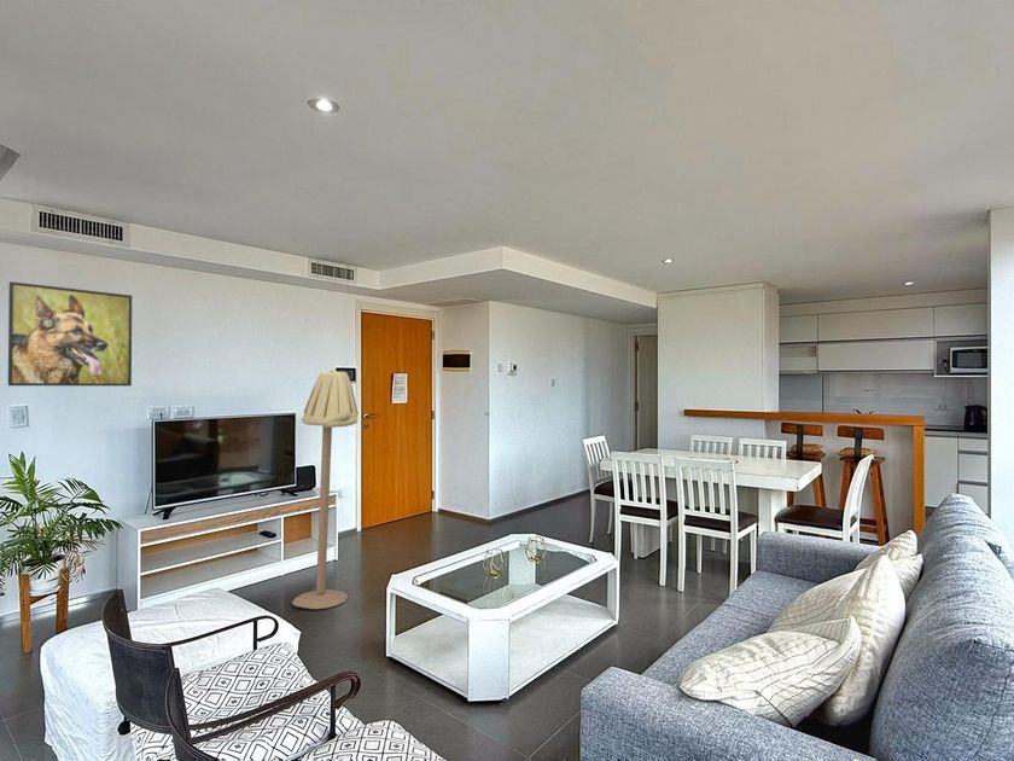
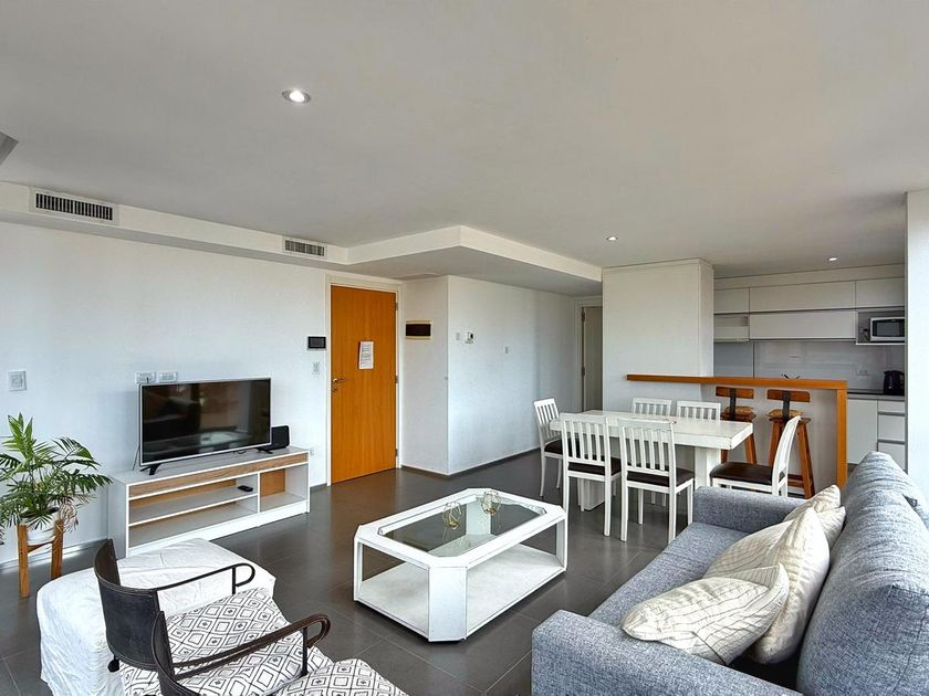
- floor lamp [291,368,360,610]
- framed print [7,280,133,388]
